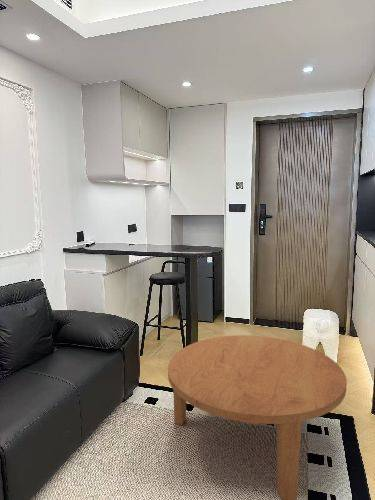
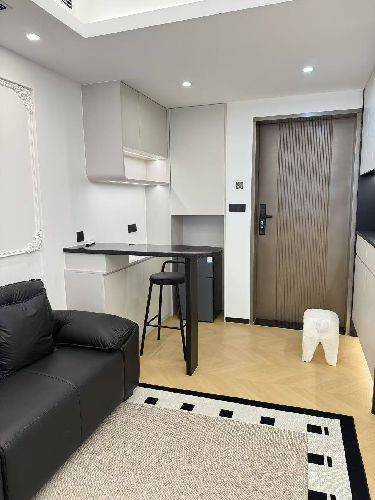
- coffee table [167,335,348,500]
